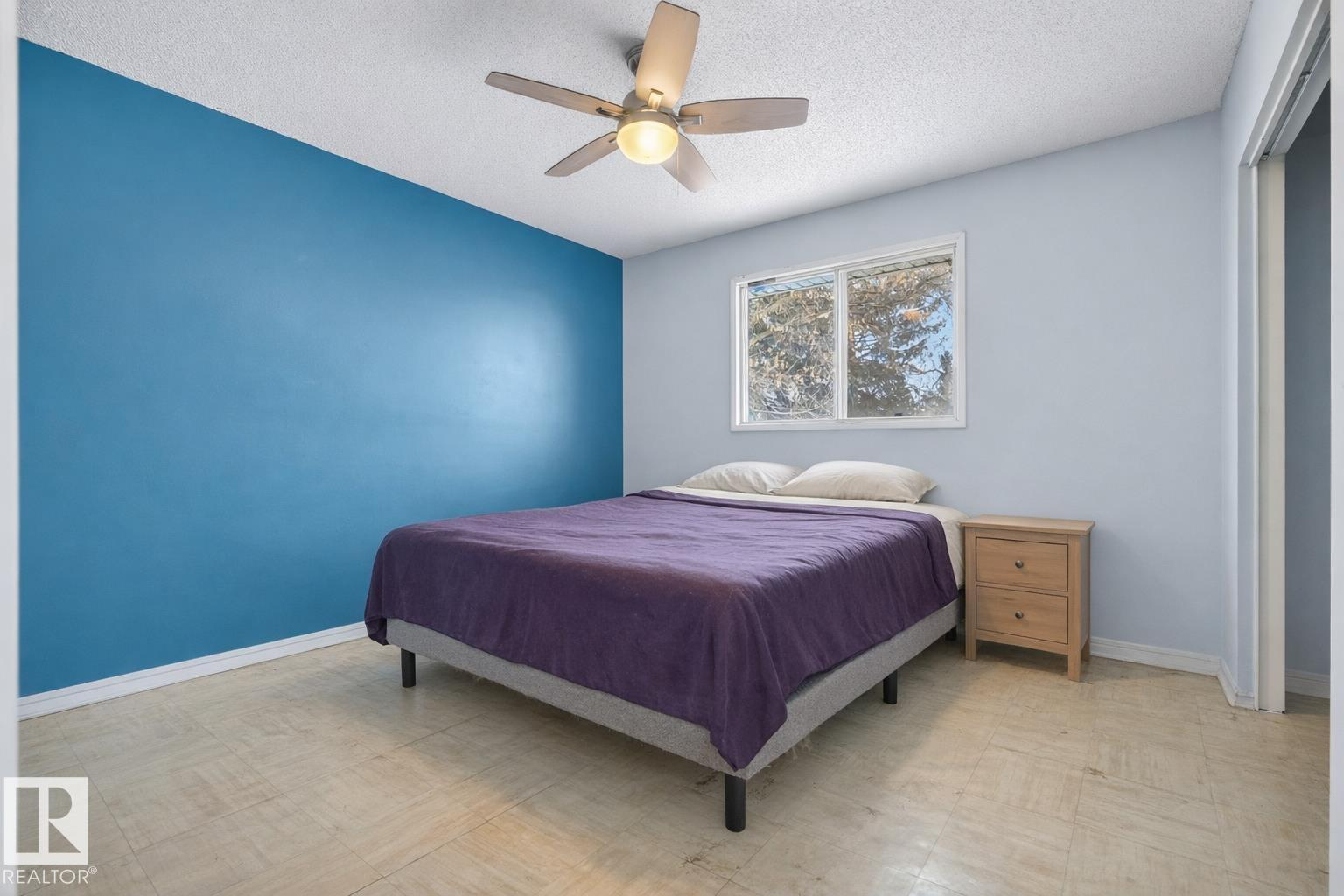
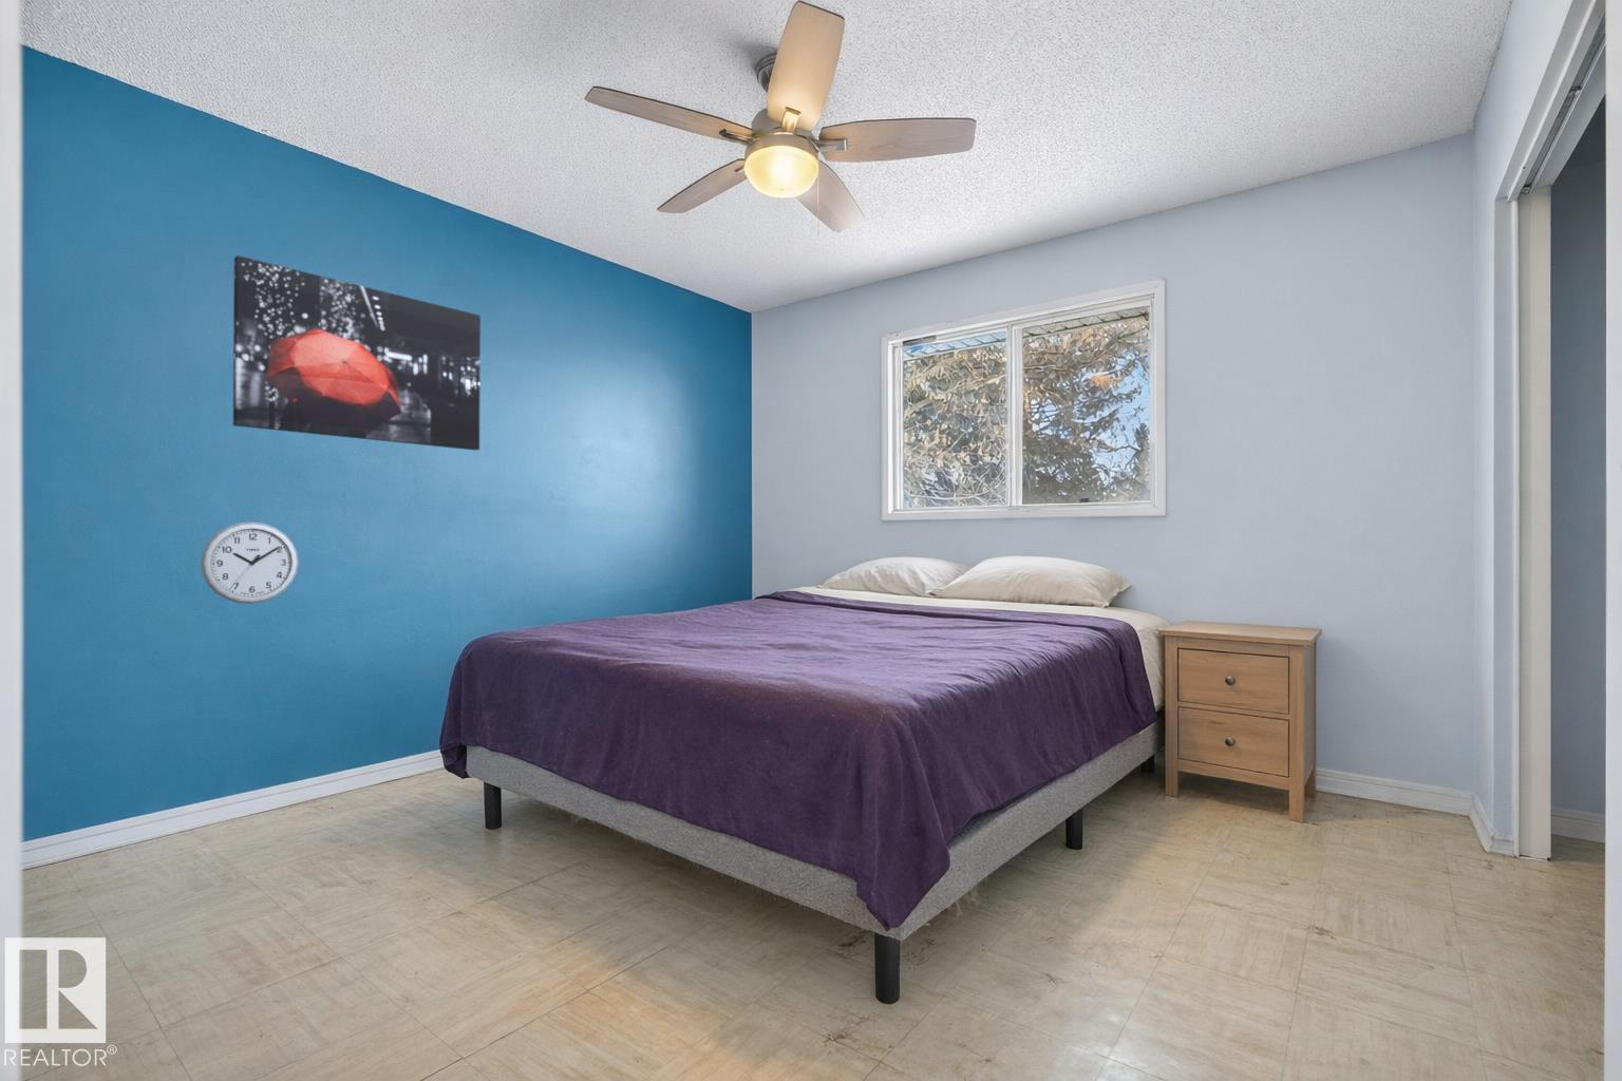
+ wall art [233,255,482,451]
+ wall clock [199,520,299,604]
